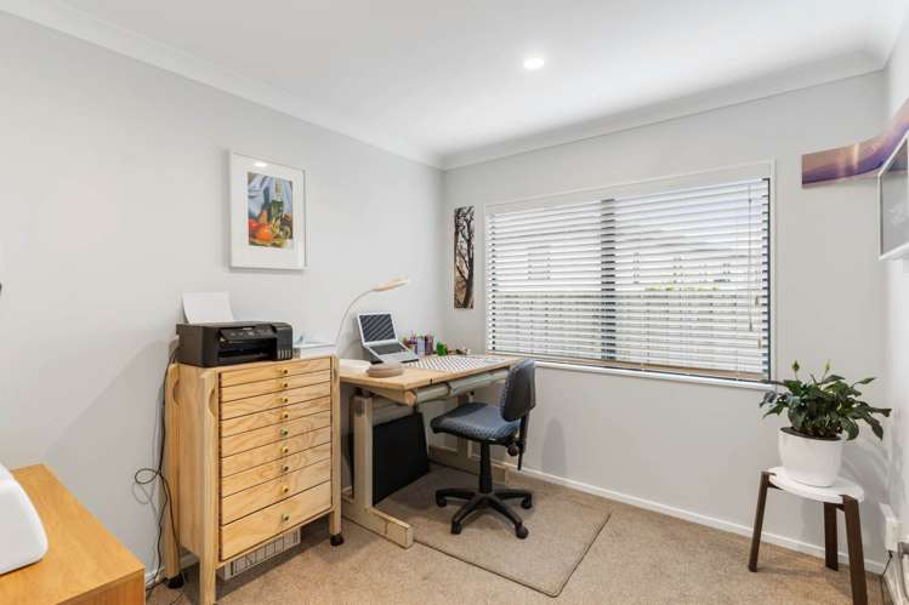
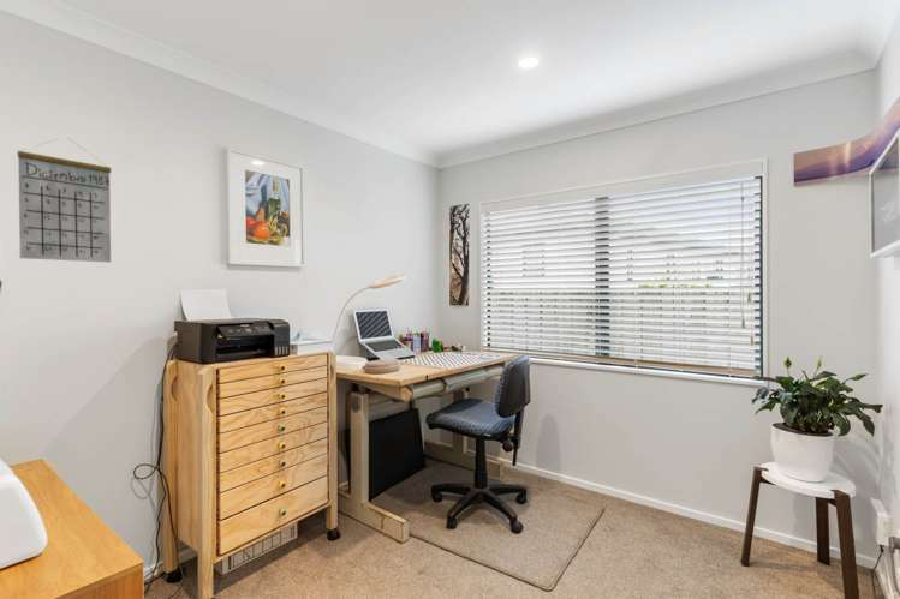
+ calendar [17,138,113,264]
